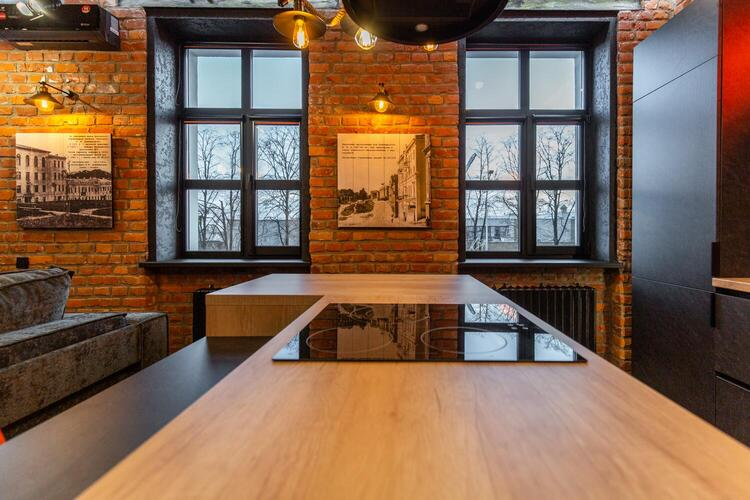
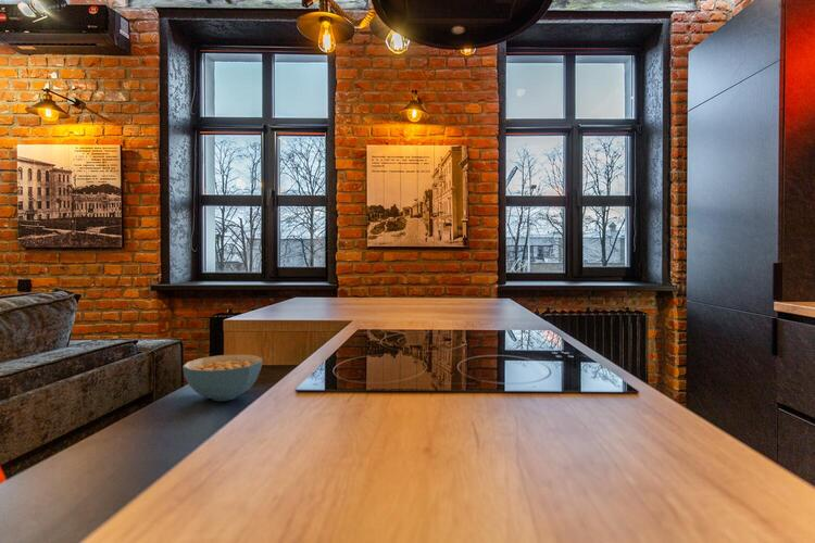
+ cereal bowl [181,353,263,402]
